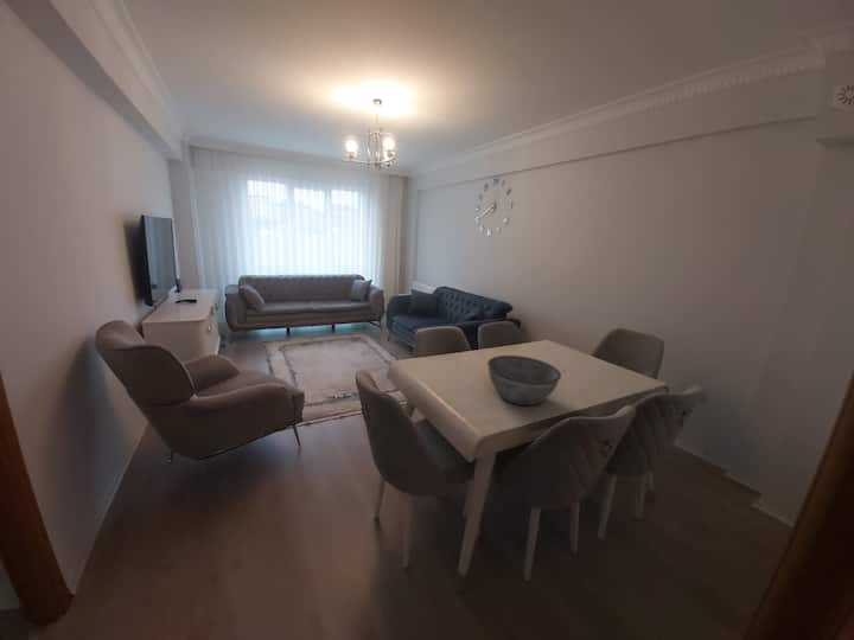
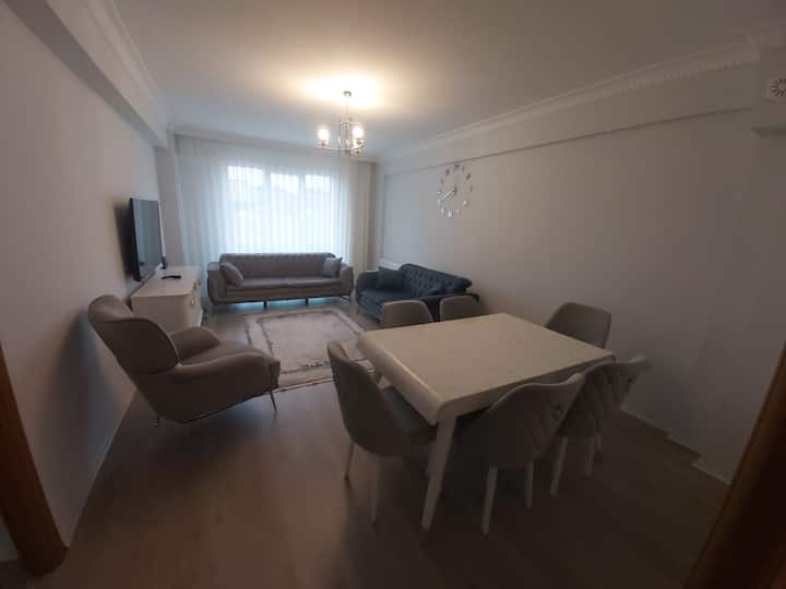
- bowl [486,354,562,407]
